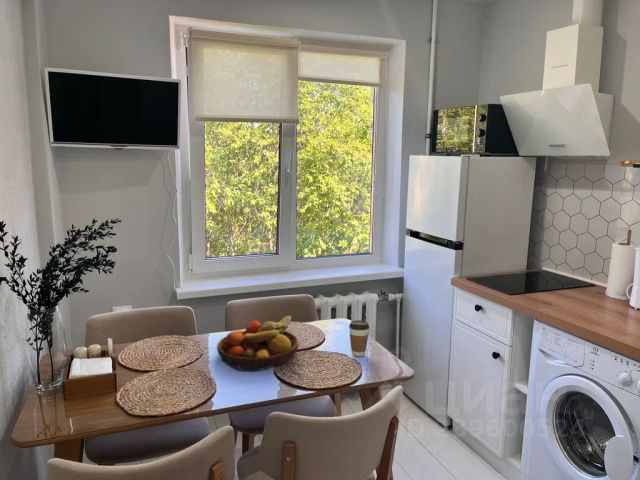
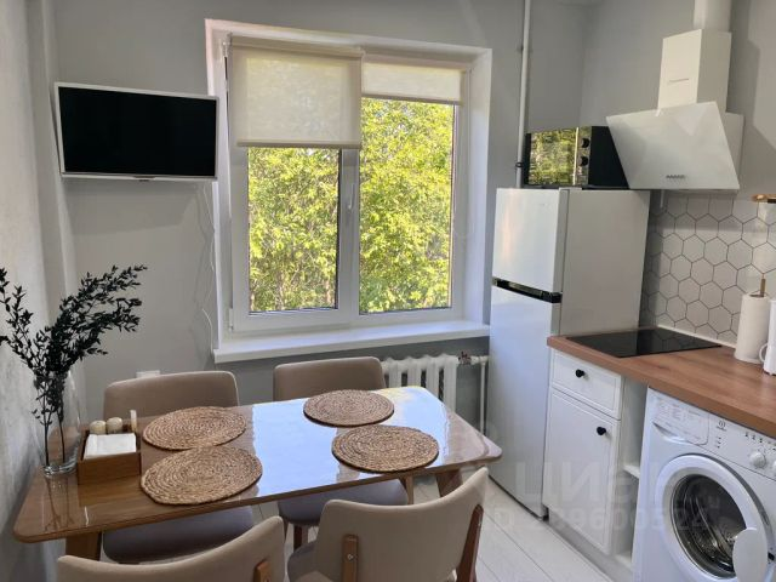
- fruit bowl [216,315,299,372]
- coffee cup [348,319,370,357]
